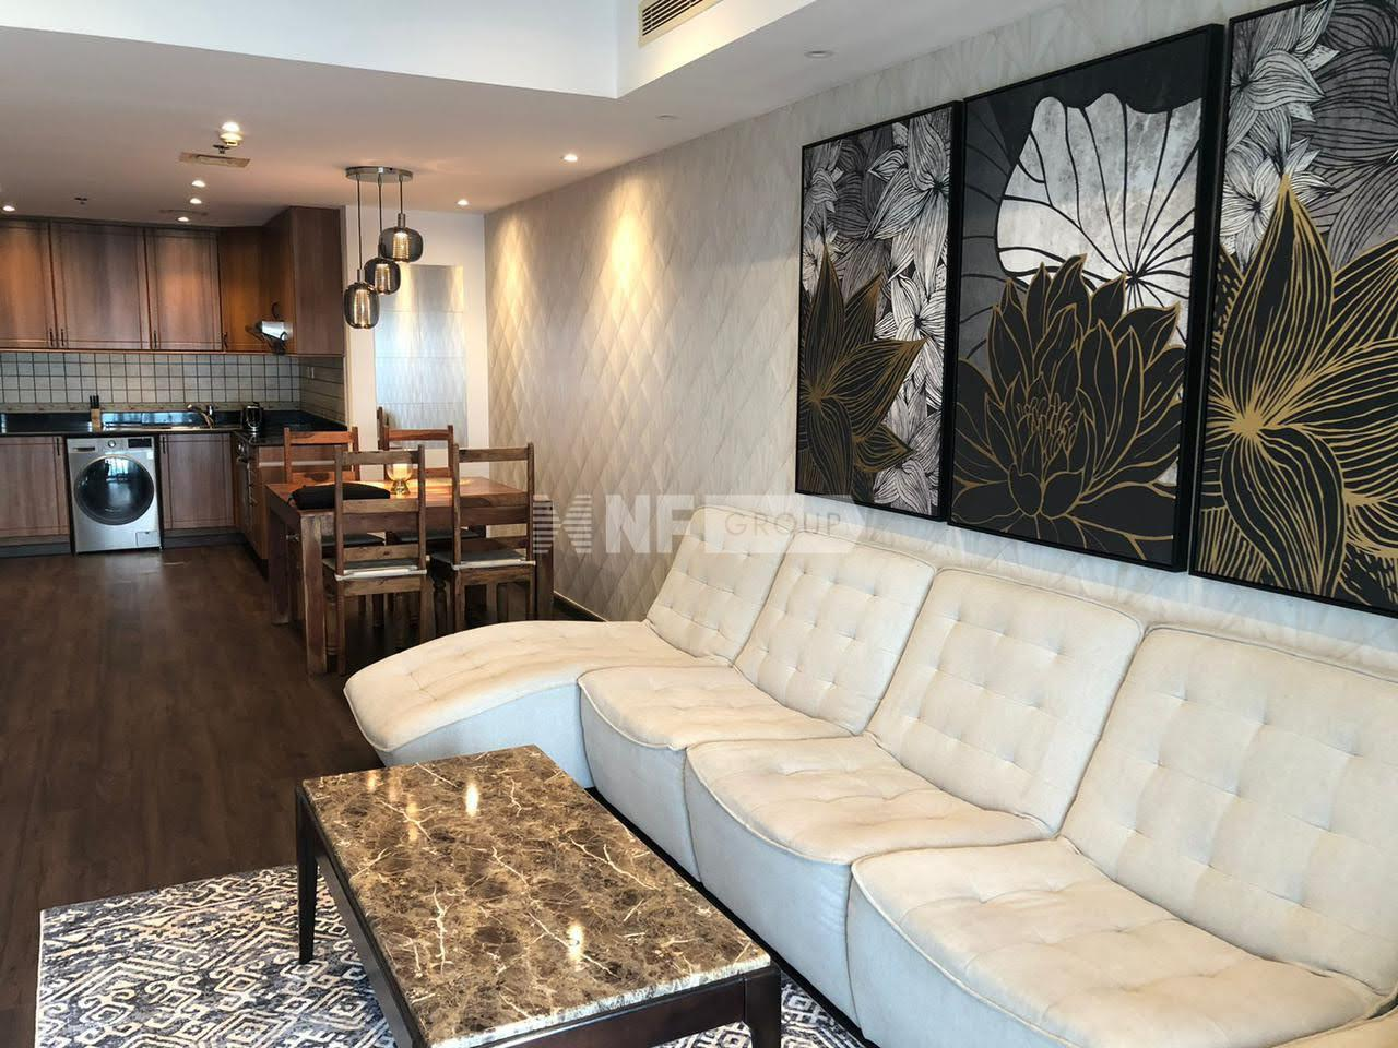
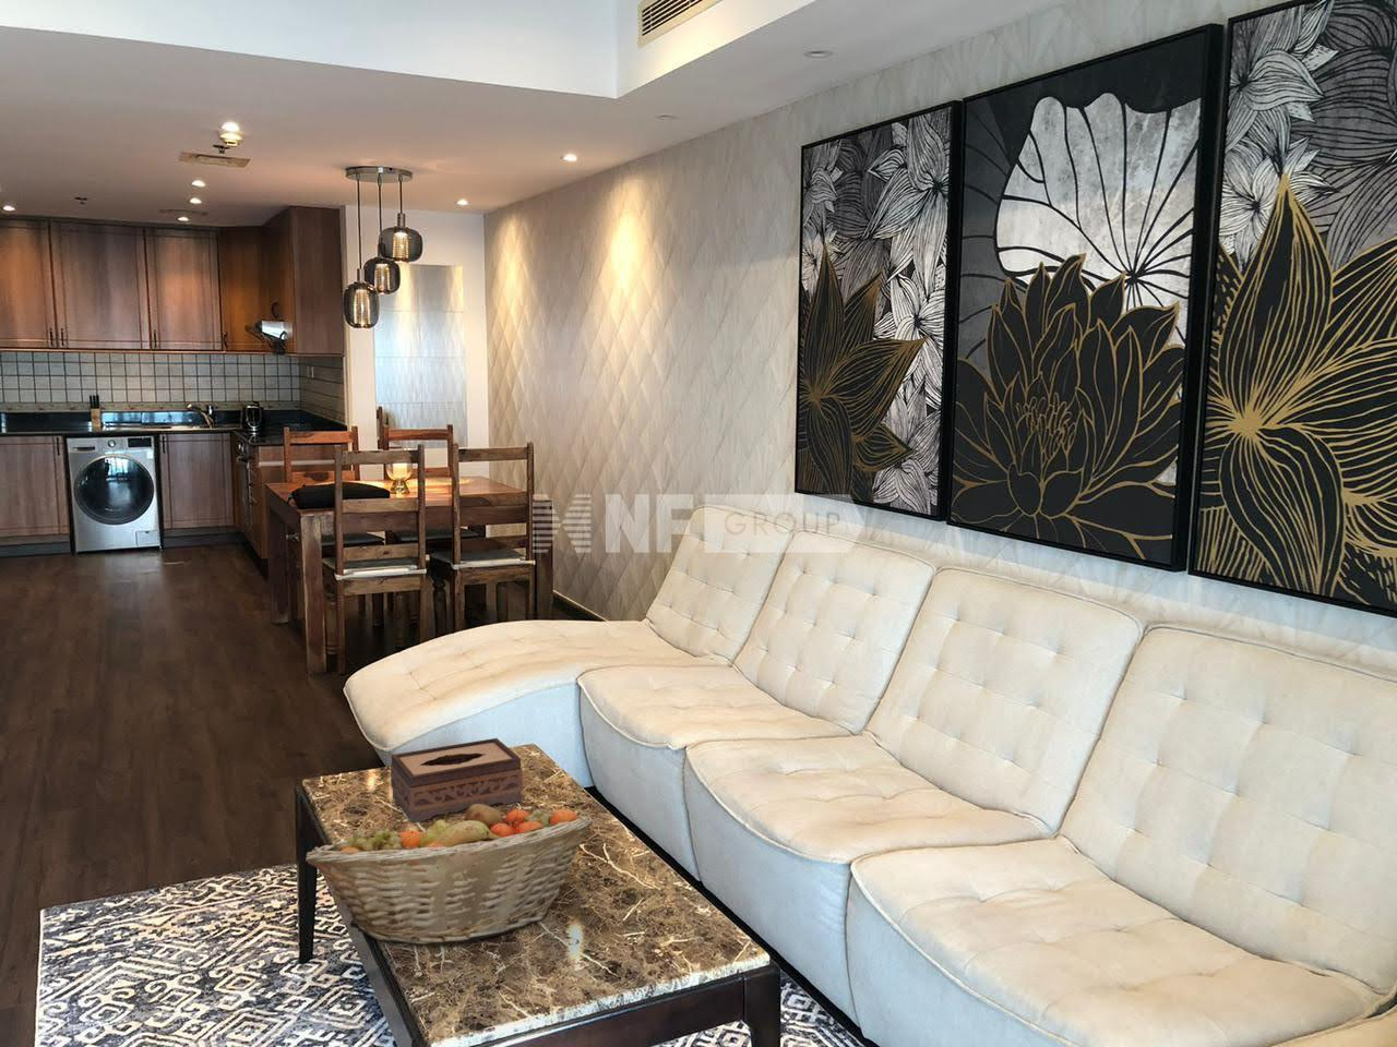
+ fruit basket [305,804,594,947]
+ tissue box [389,737,524,824]
